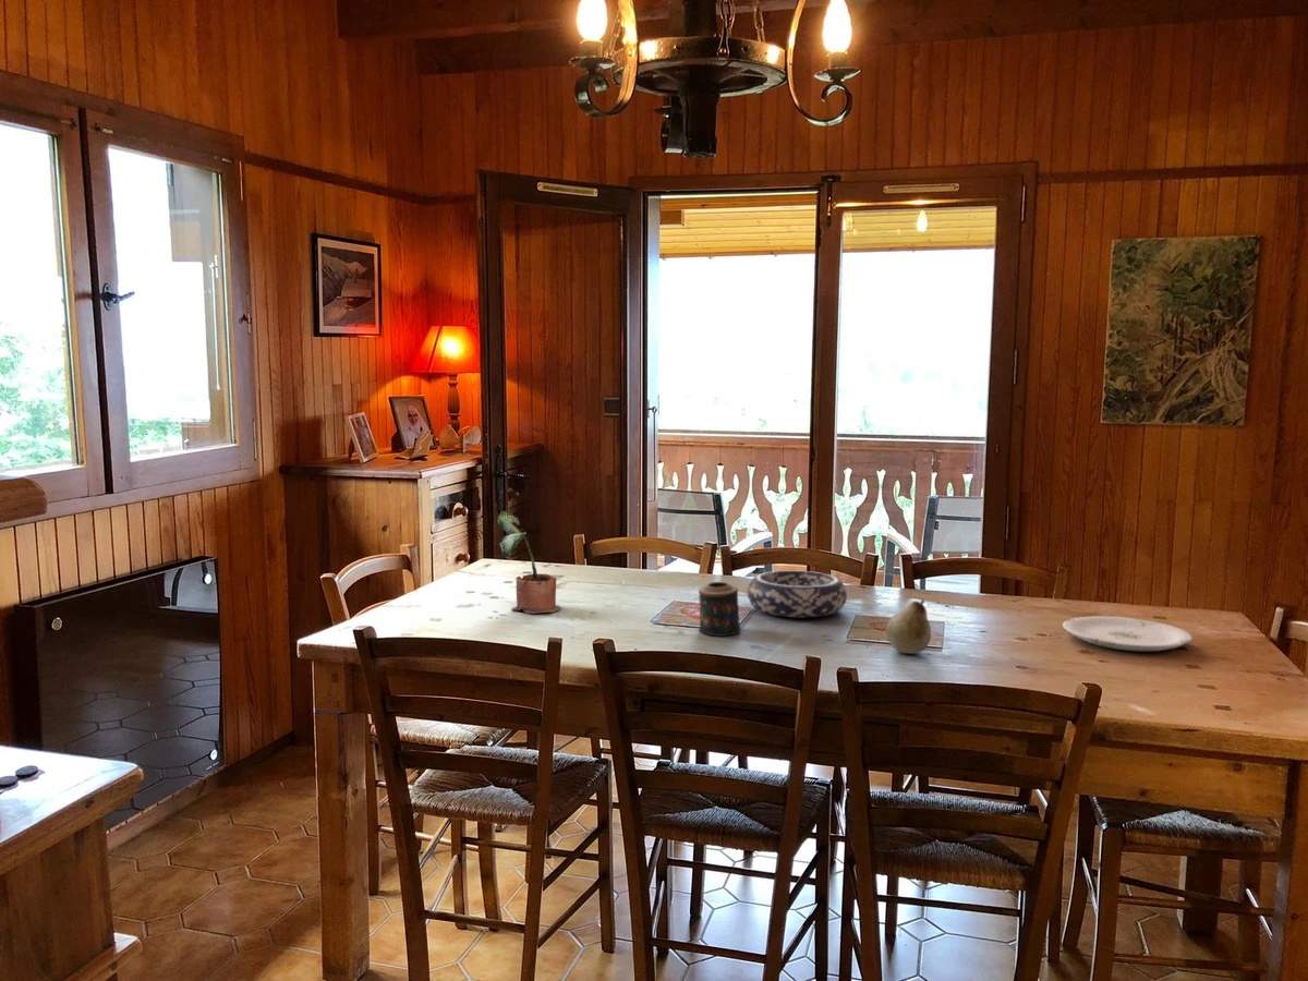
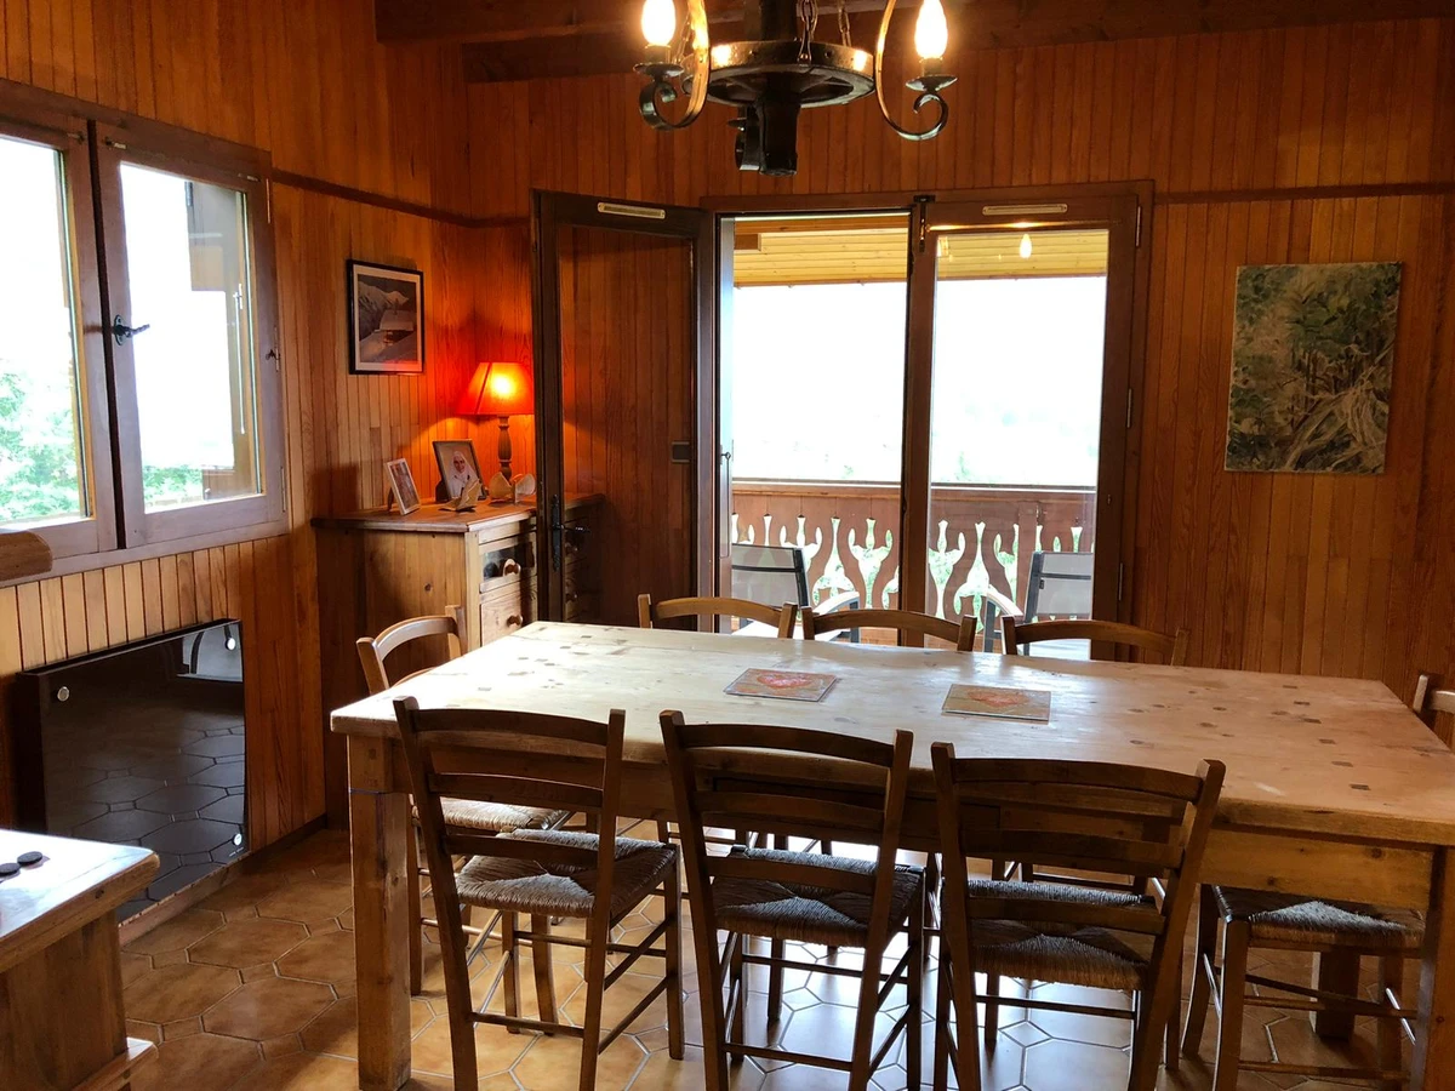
- decorative bowl [746,570,848,619]
- potted plant [497,510,561,615]
- plate [1062,615,1194,653]
- candle [698,581,741,638]
- fruit [885,598,932,655]
